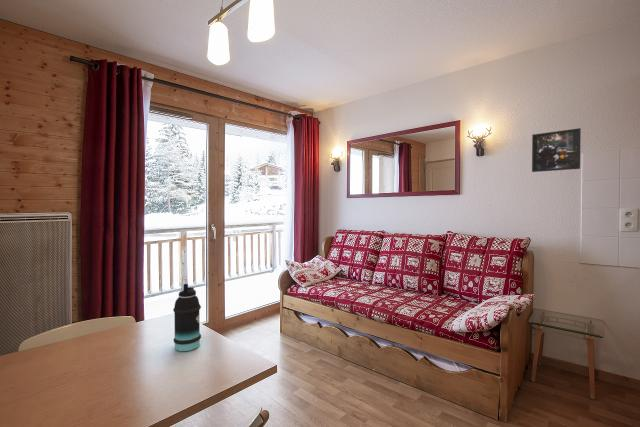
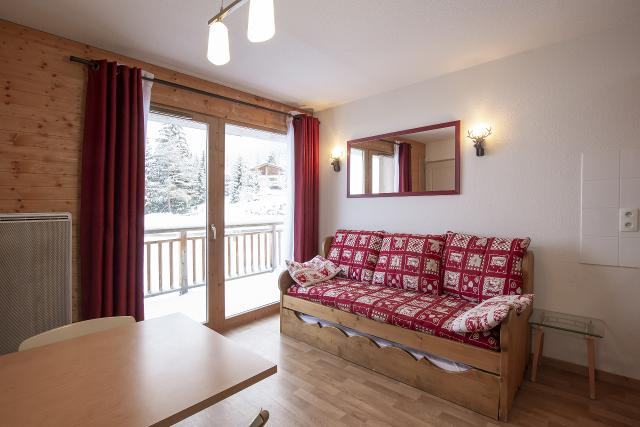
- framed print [531,127,582,173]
- bottle [172,283,202,352]
